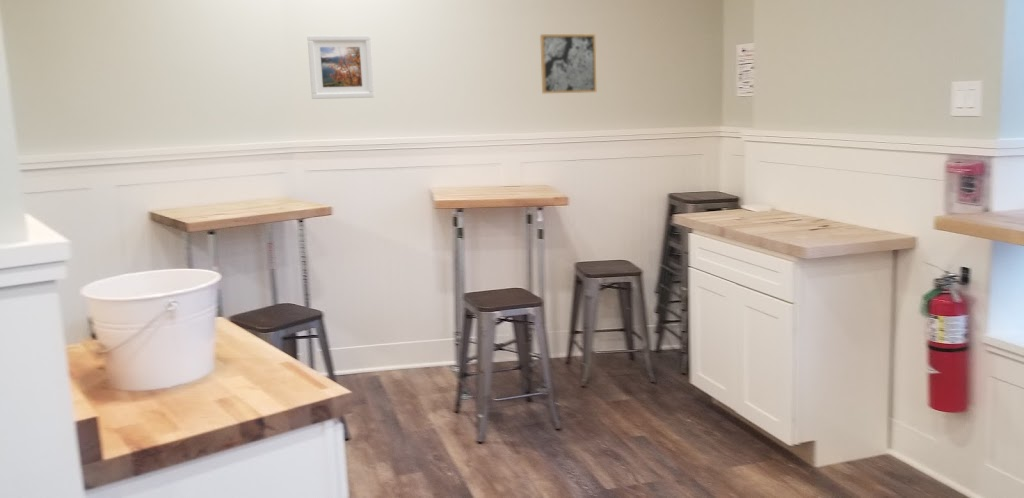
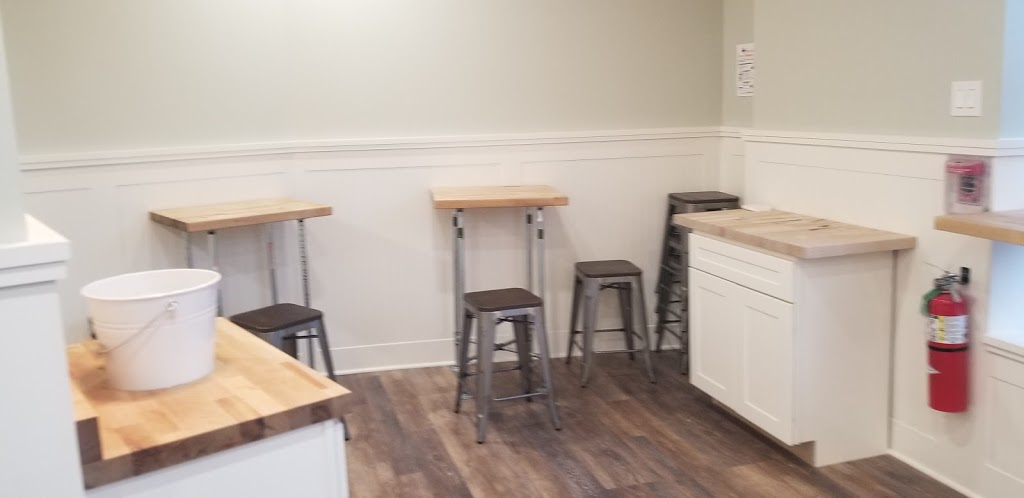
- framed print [306,34,375,100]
- wall art [539,33,597,94]
